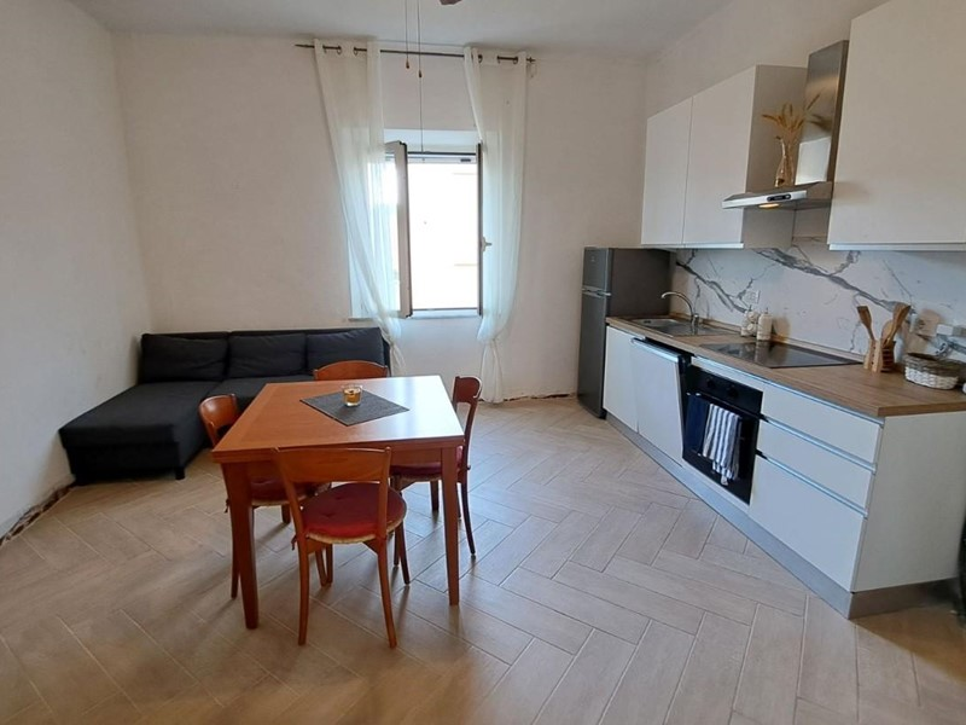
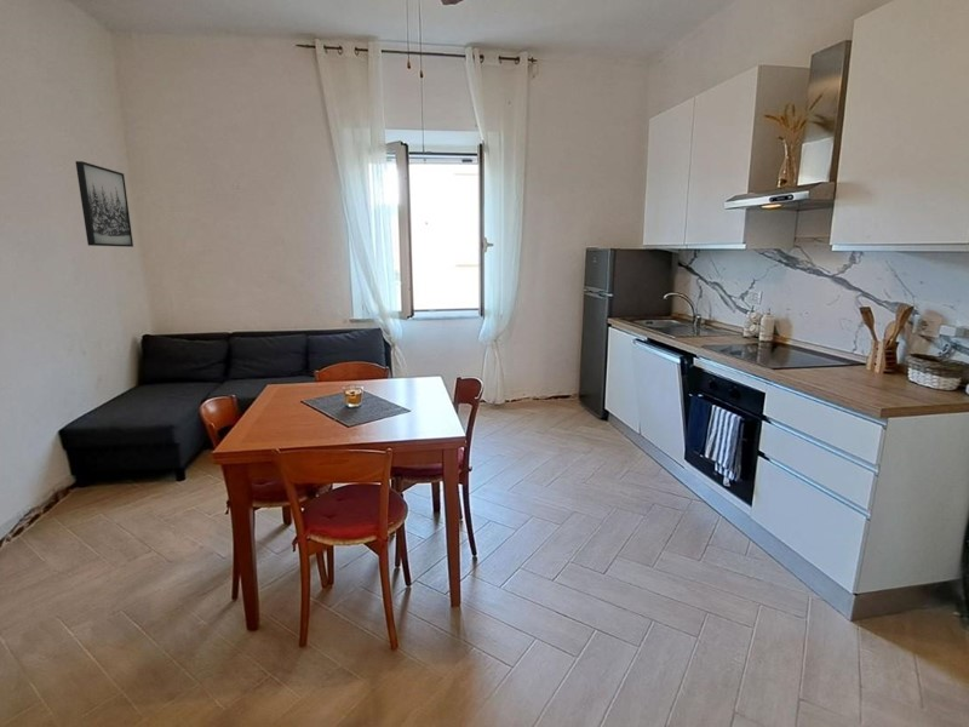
+ wall art [74,160,134,248]
